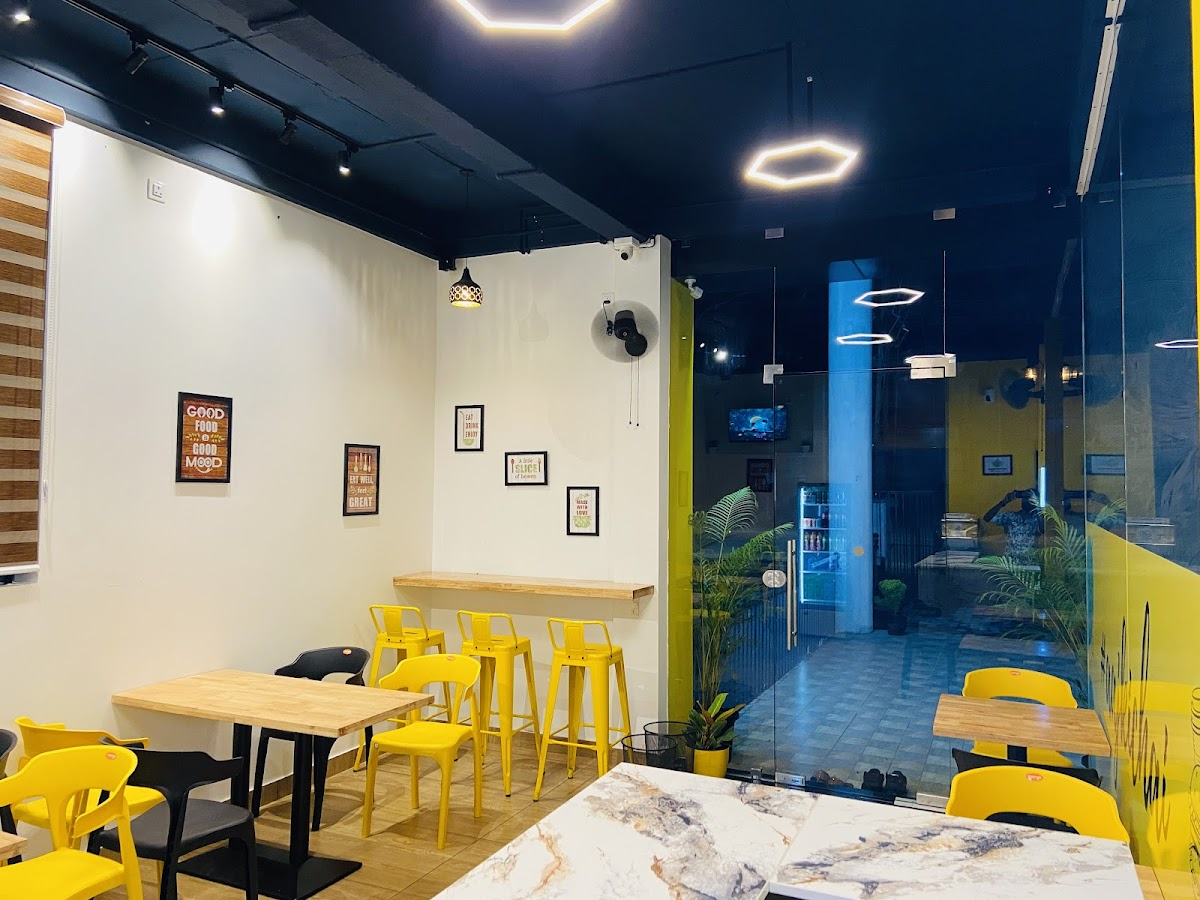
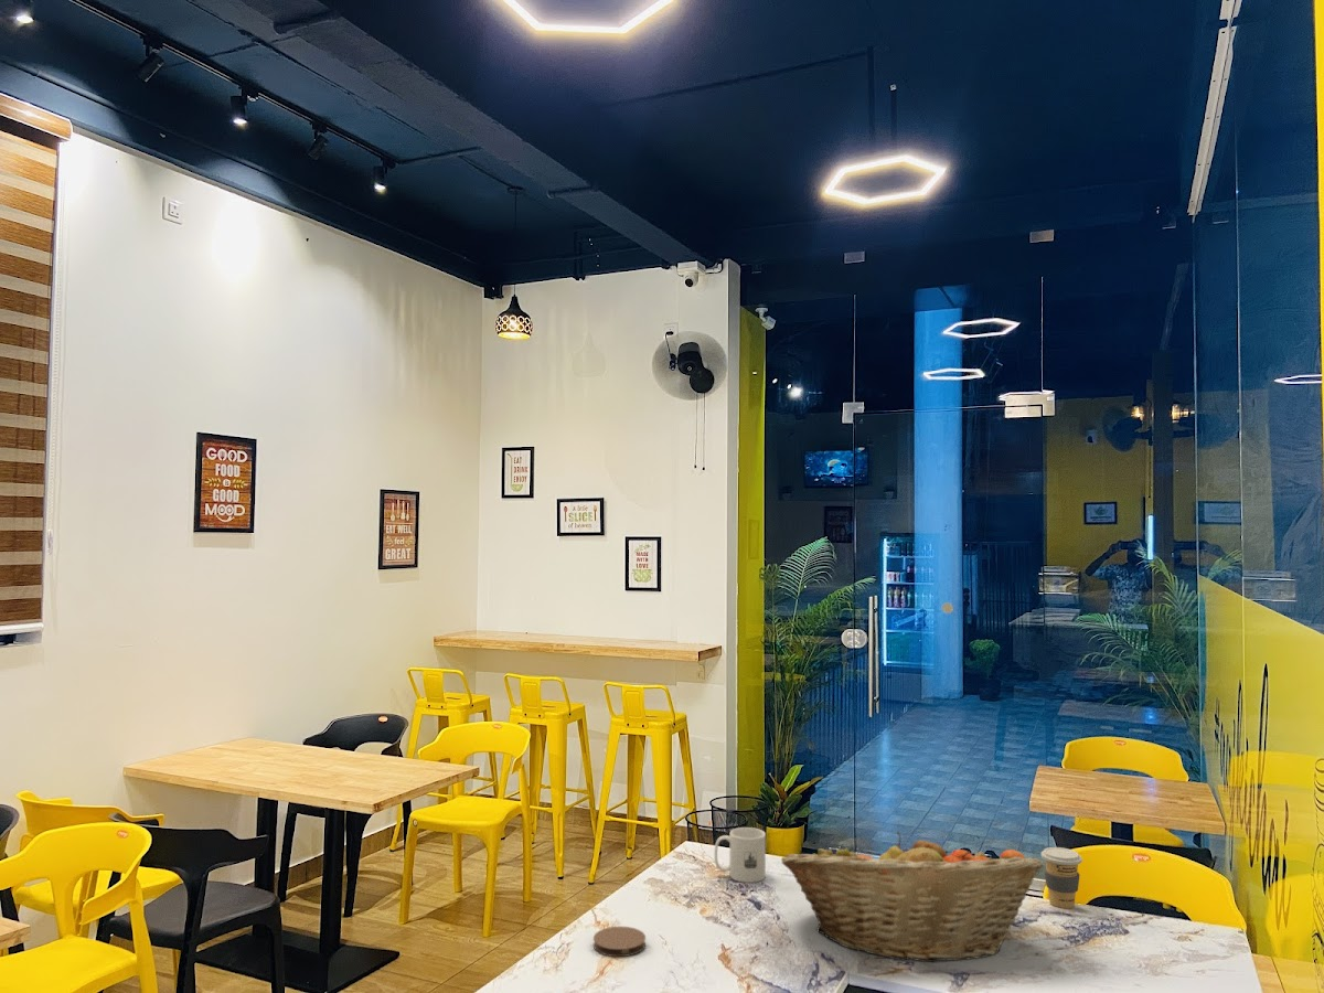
+ mug [714,826,767,884]
+ coaster [592,926,647,958]
+ fruit basket [780,831,1044,963]
+ coffee cup [1040,846,1082,909]
